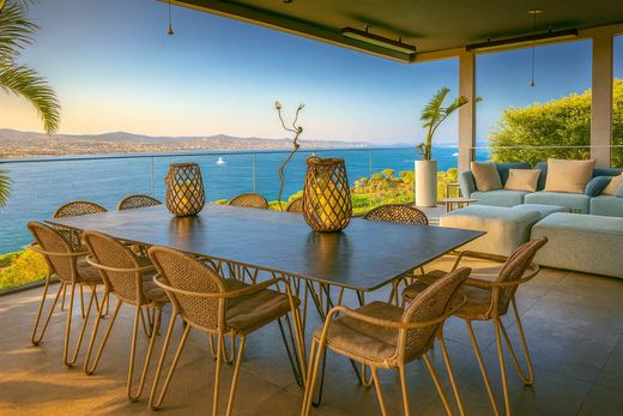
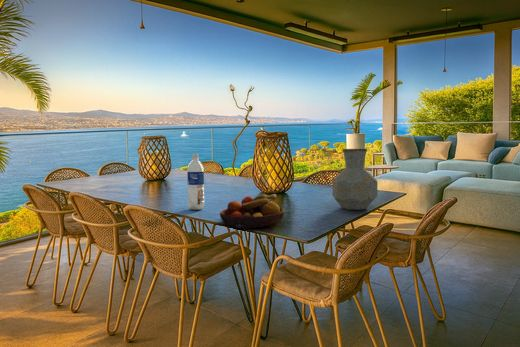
+ vase [331,148,379,211]
+ water bottle [186,153,205,211]
+ fruit bowl [219,193,285,229]
